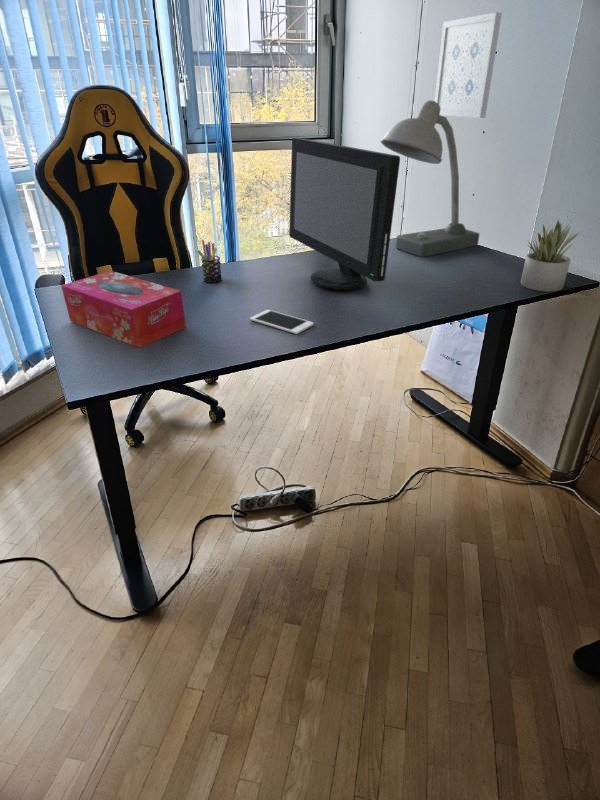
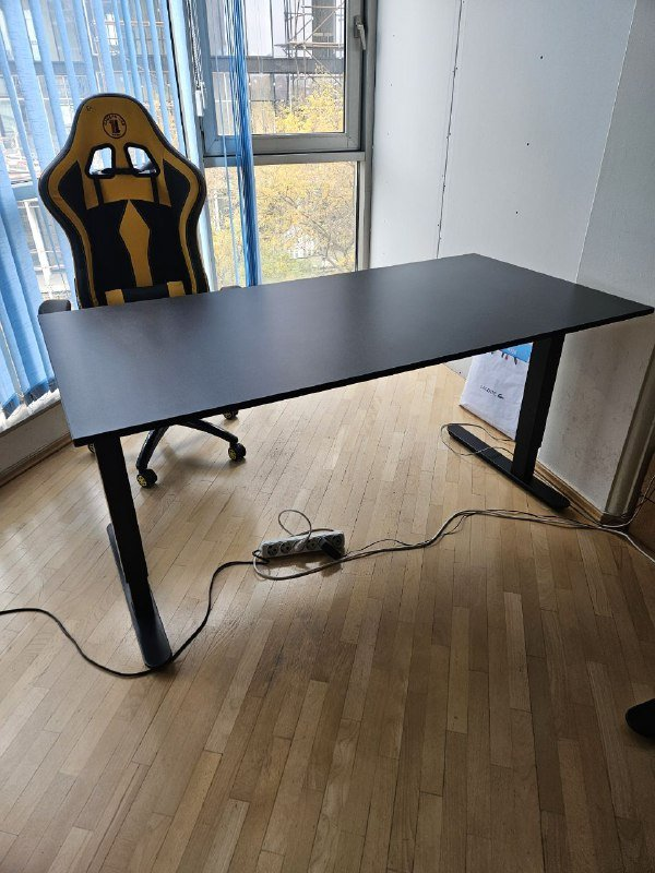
- pen holder [196,239,223,284]
- tissue box [60,270,187,349]
- computer monitor [288,137,401,291]
- wall art [434,11,503,119]
- succulent plant [519,219,581,292]
- desk lamp [380,100,480,258]
- cell phone [249,309,315,335]
